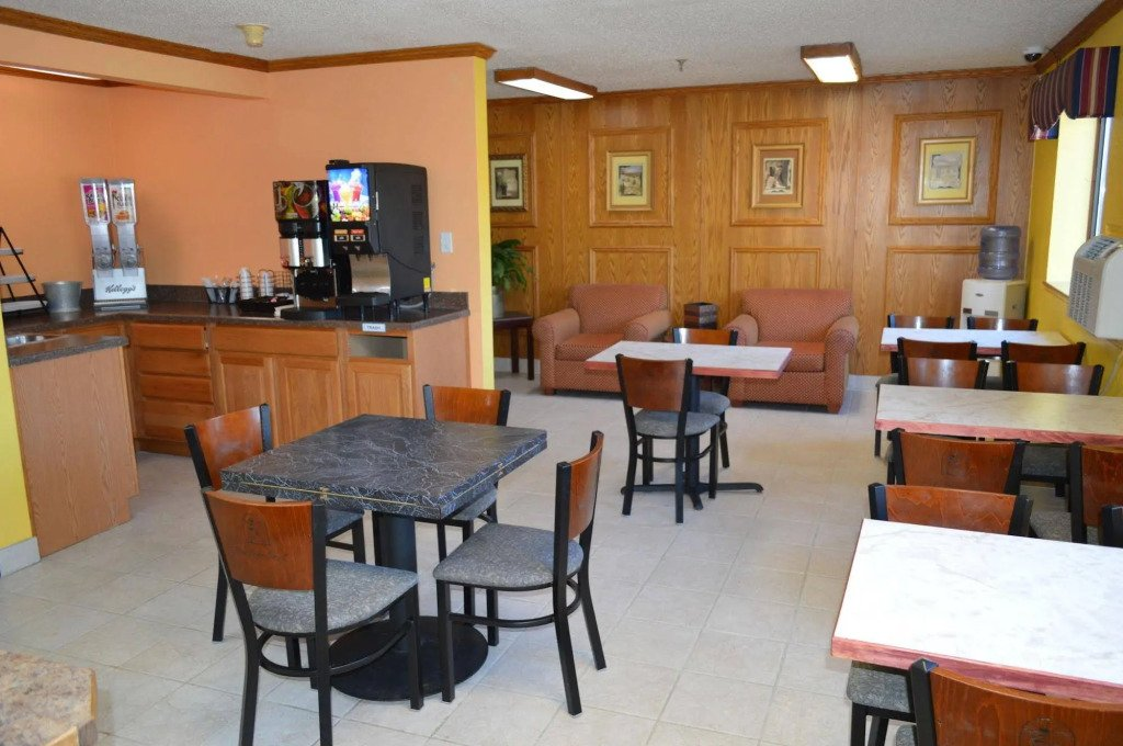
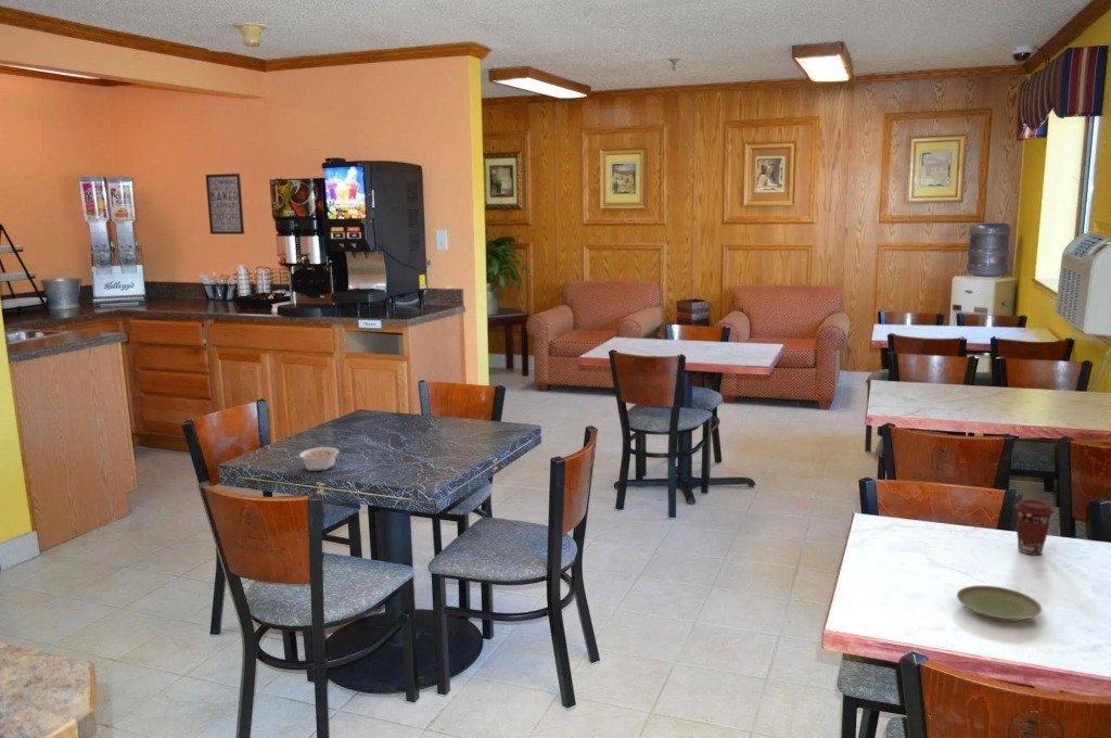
+ legume [293,446,340,472]
+ coffee cup [1013,498,1055,556]
+ plate [956,585,1043,623]
+ wall art [205,173,245,236]
